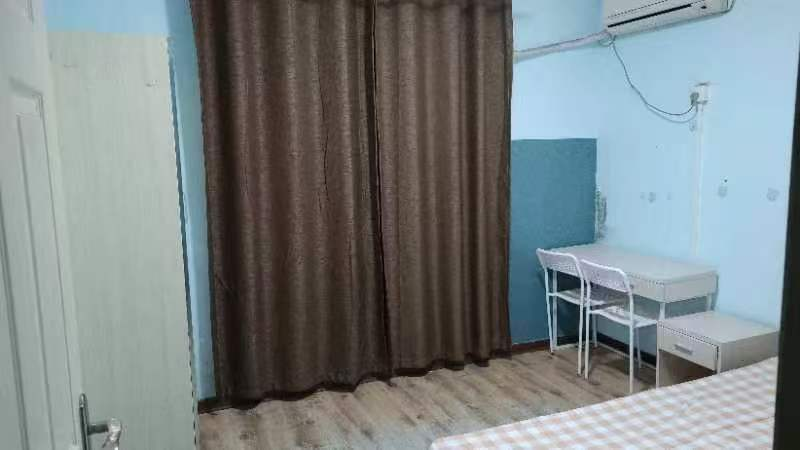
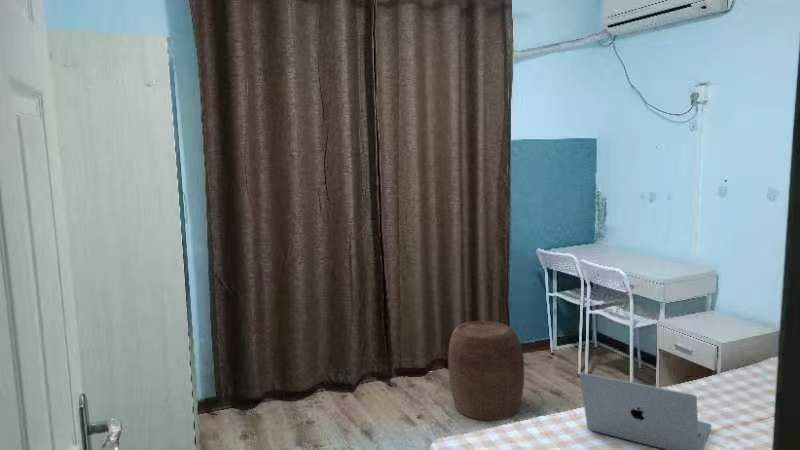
+ laptop [579,372,712,450]
+ stool [447,320,525,421]
